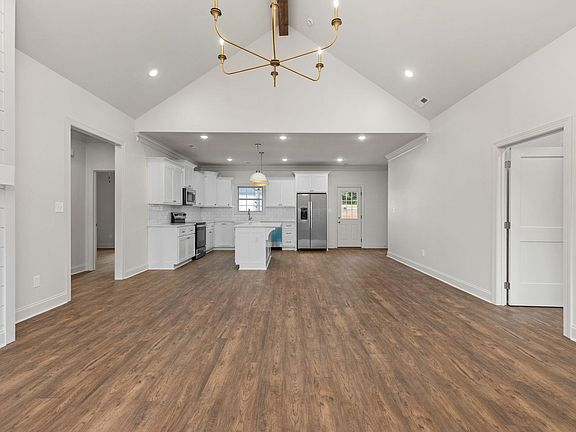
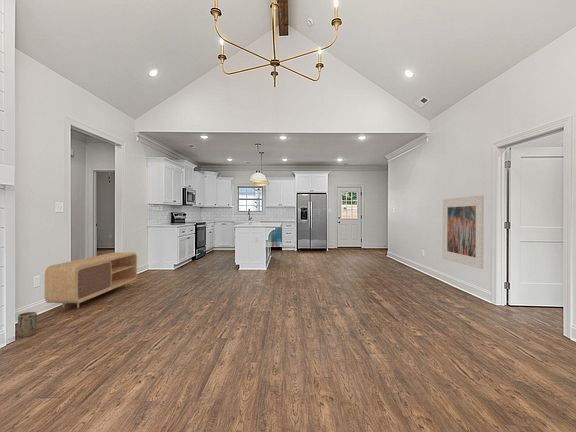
+ plant pot [17,311,38,338]
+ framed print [442,194,485,270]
+ tv stand [44,252,138,309]
